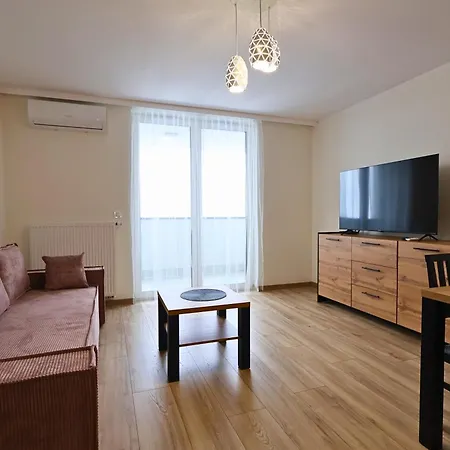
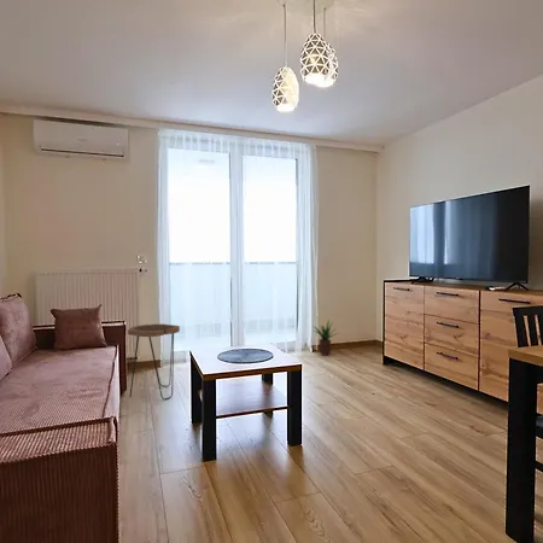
+ potted plant [311,319,339,357]
+ side table [127,323,181,401]
